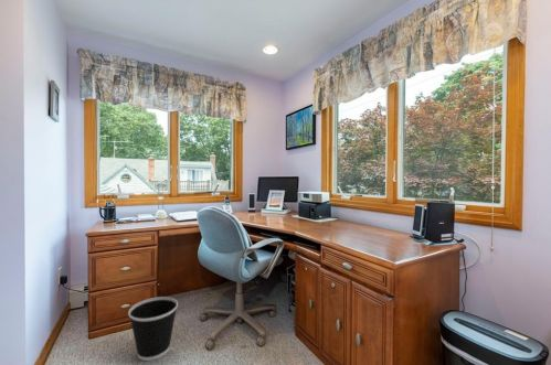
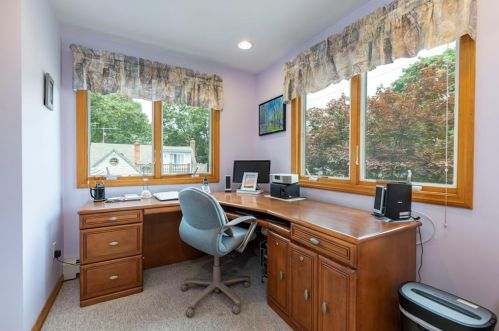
- wastebasket [127,296,179,362]
